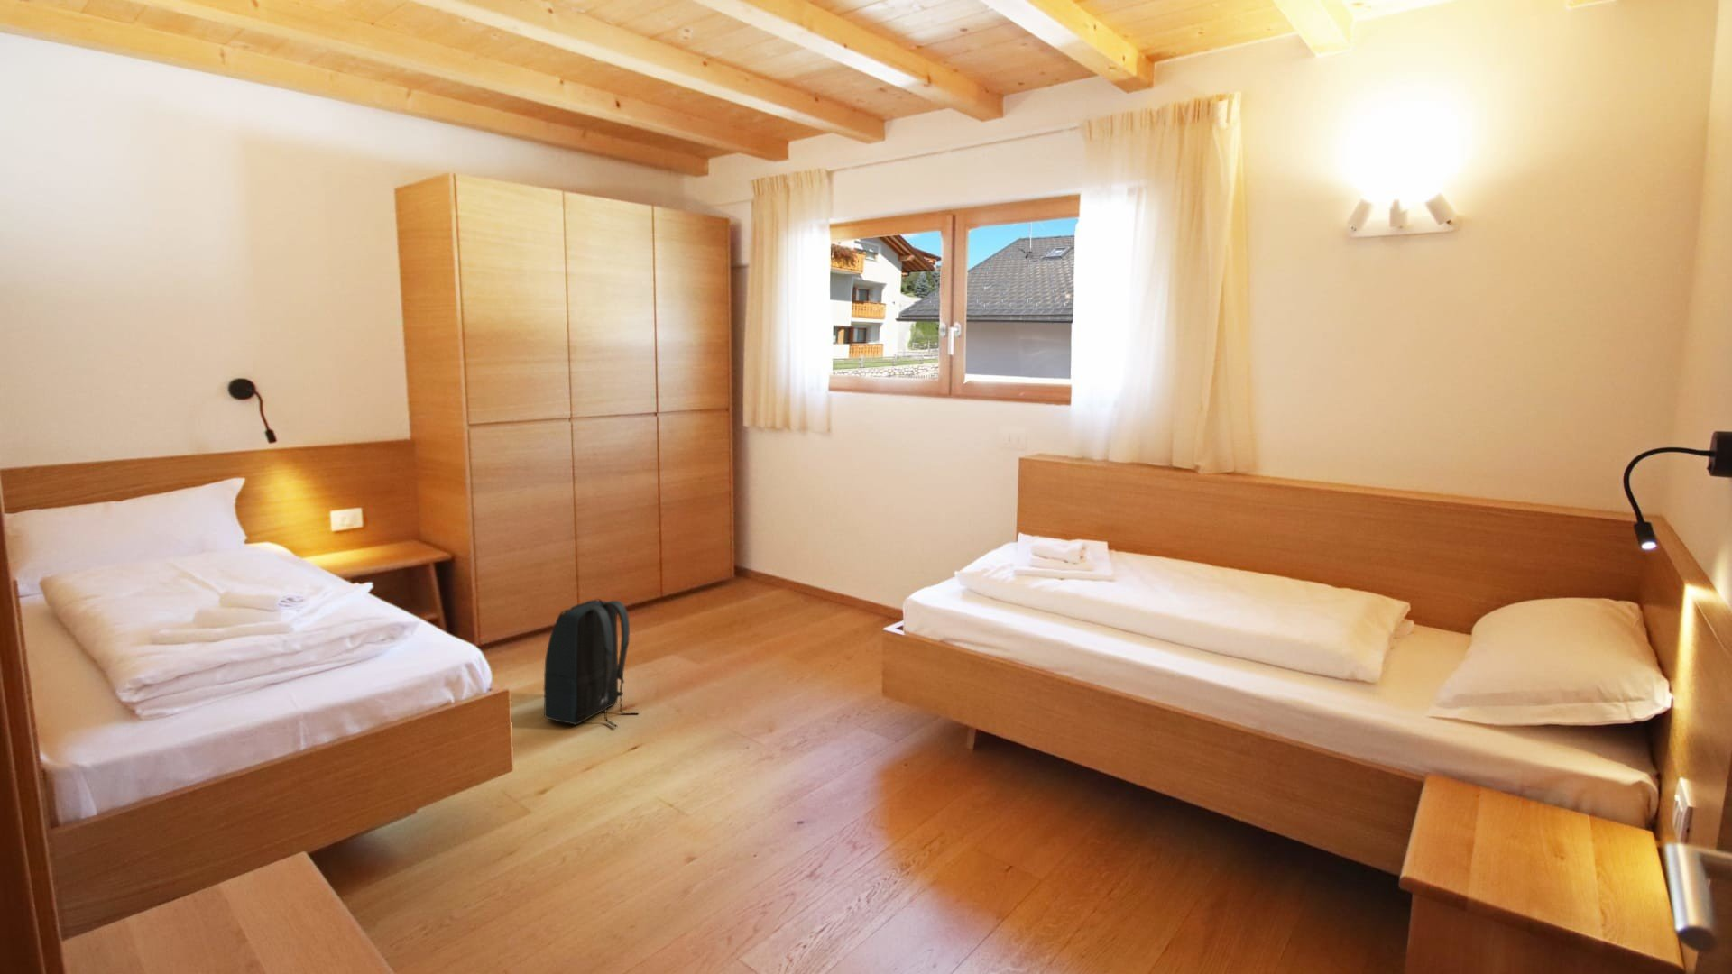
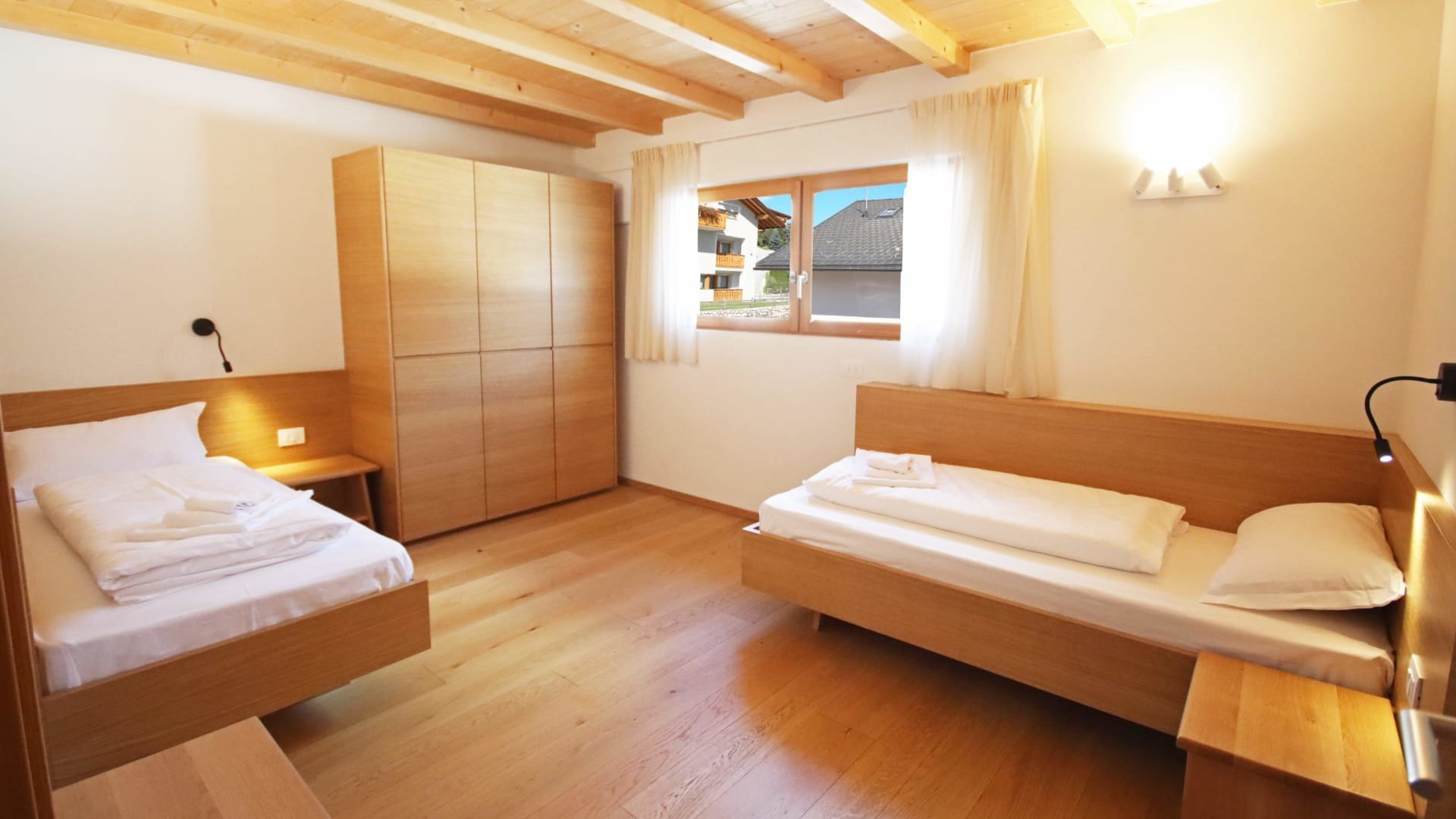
- backpack [542,598,640,728]
